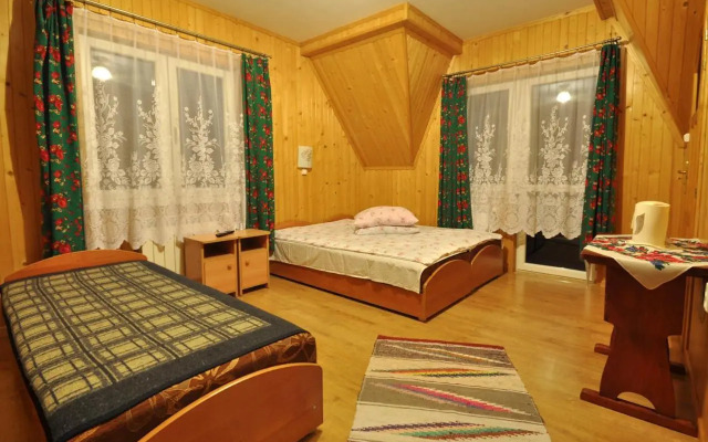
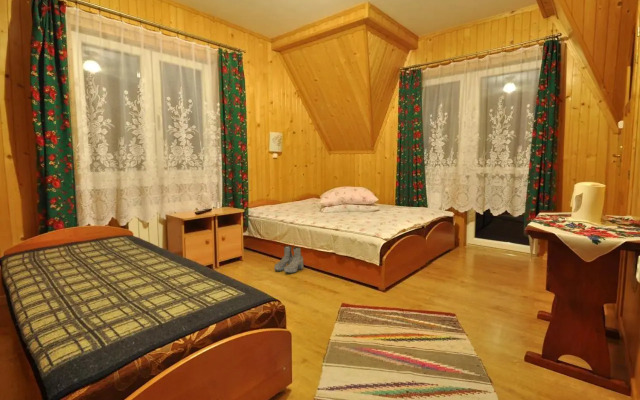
+ boots [273,245,304,274]
